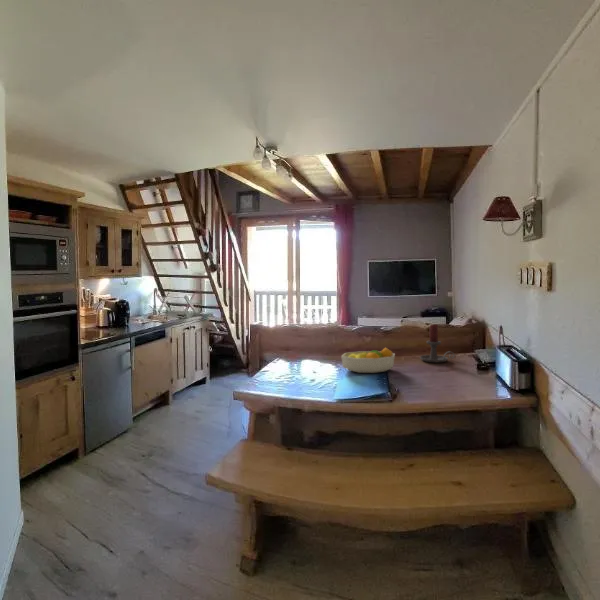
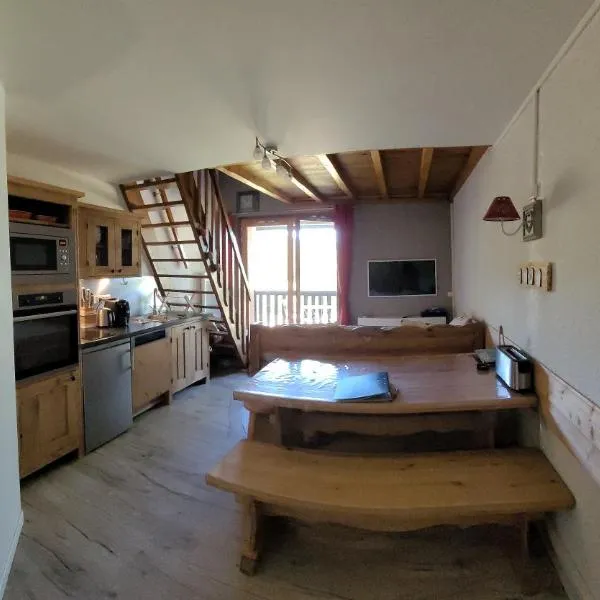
- fruit bowl [340,347,396,374]
- candle holder [419,323,456,363]
